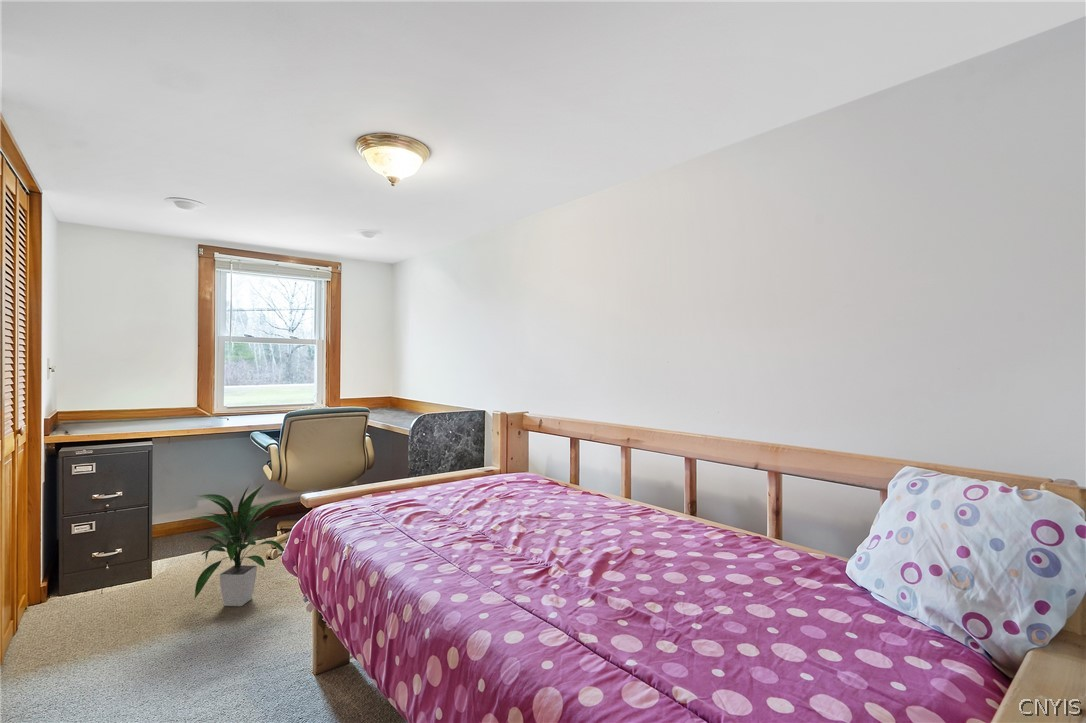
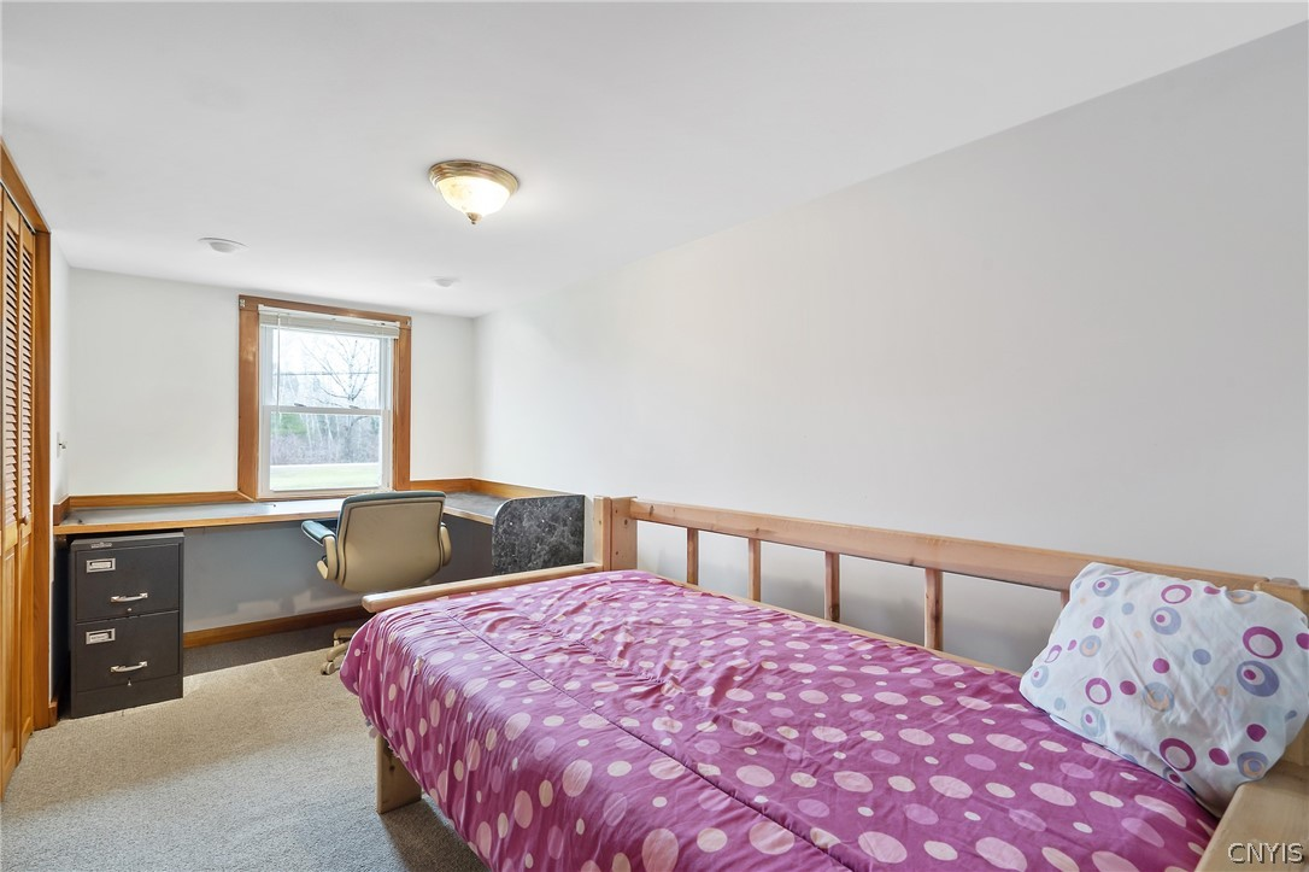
- indoor plant [192,483,291,607]
